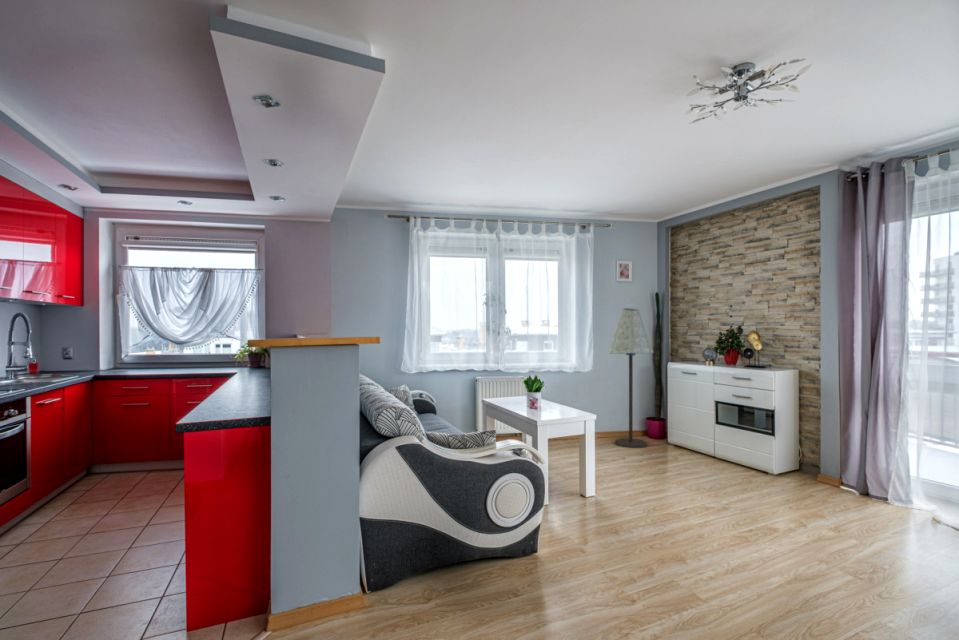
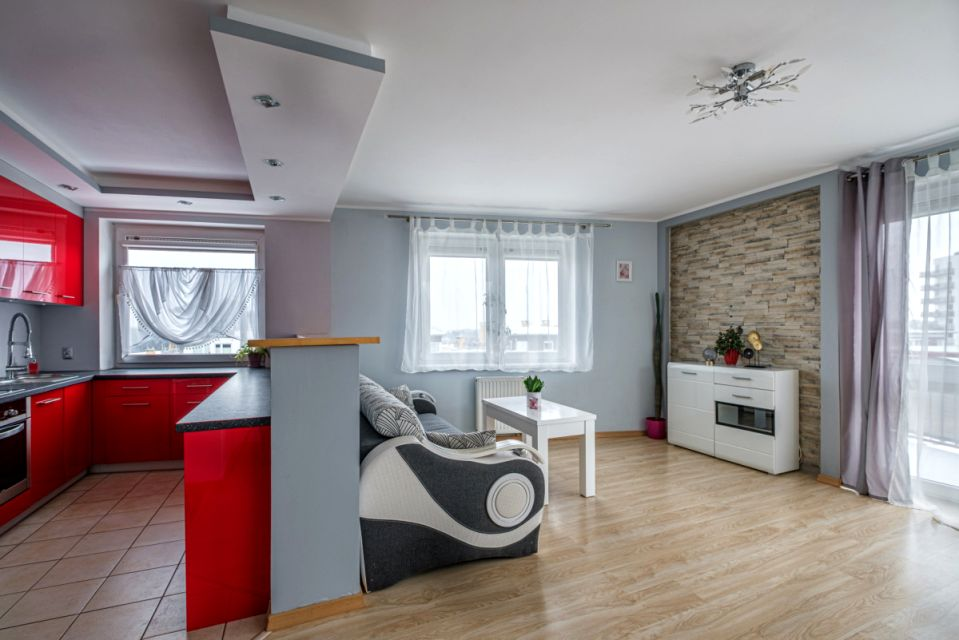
- floor lamp [608,307,655,449]
